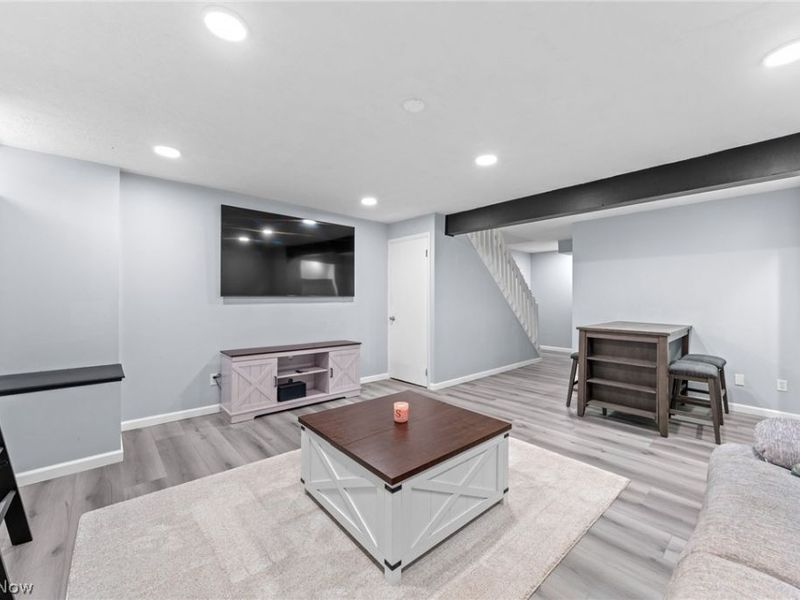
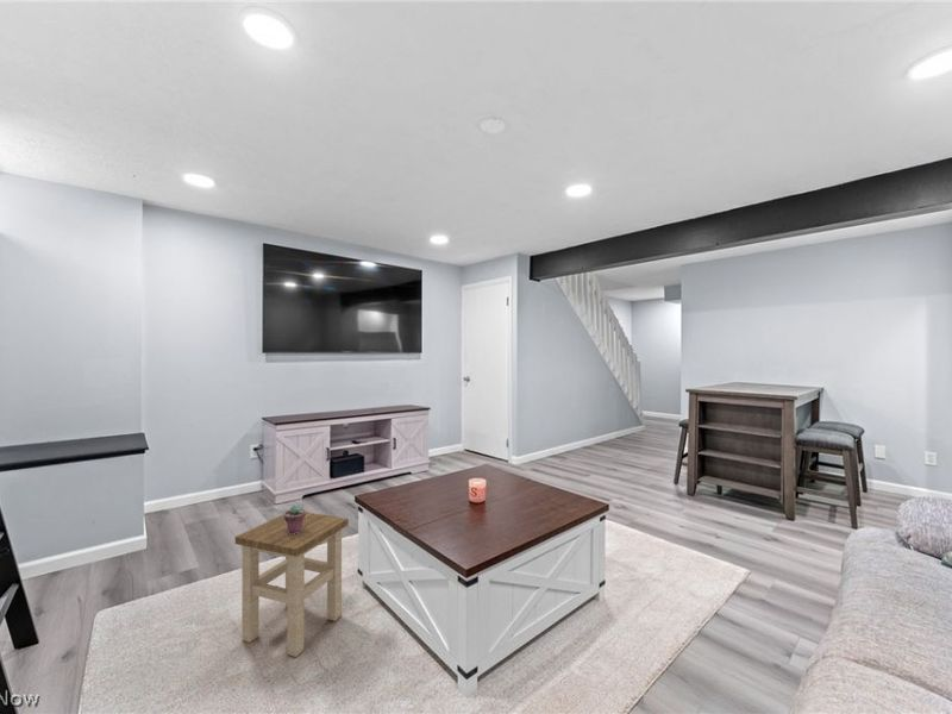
+ potted succulent [282,503,307,534]
+ stool [234,511,350,658]
